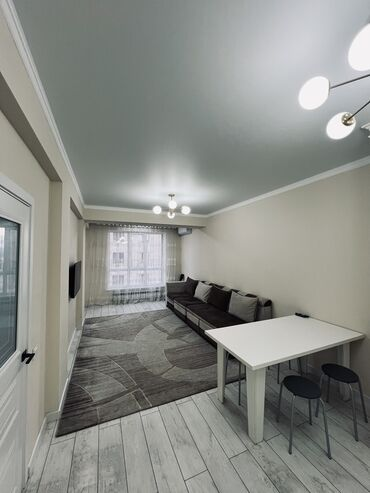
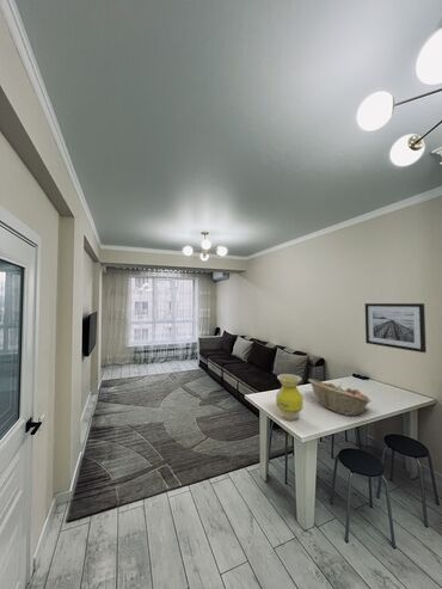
+ wall art [364,302,428,354]
+ vase [275,373,303,422]
+ fruit basket [307,378,372,417]
